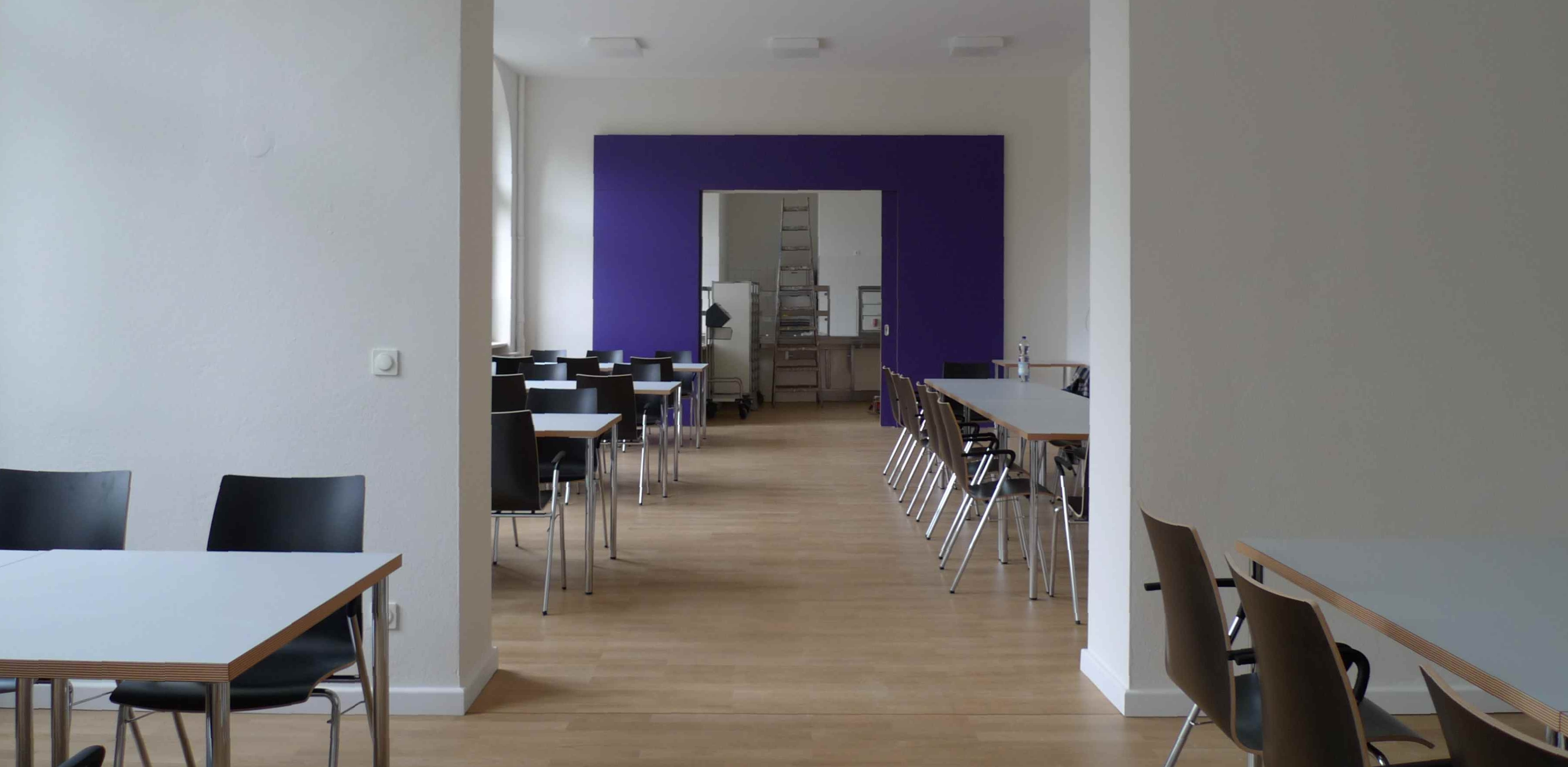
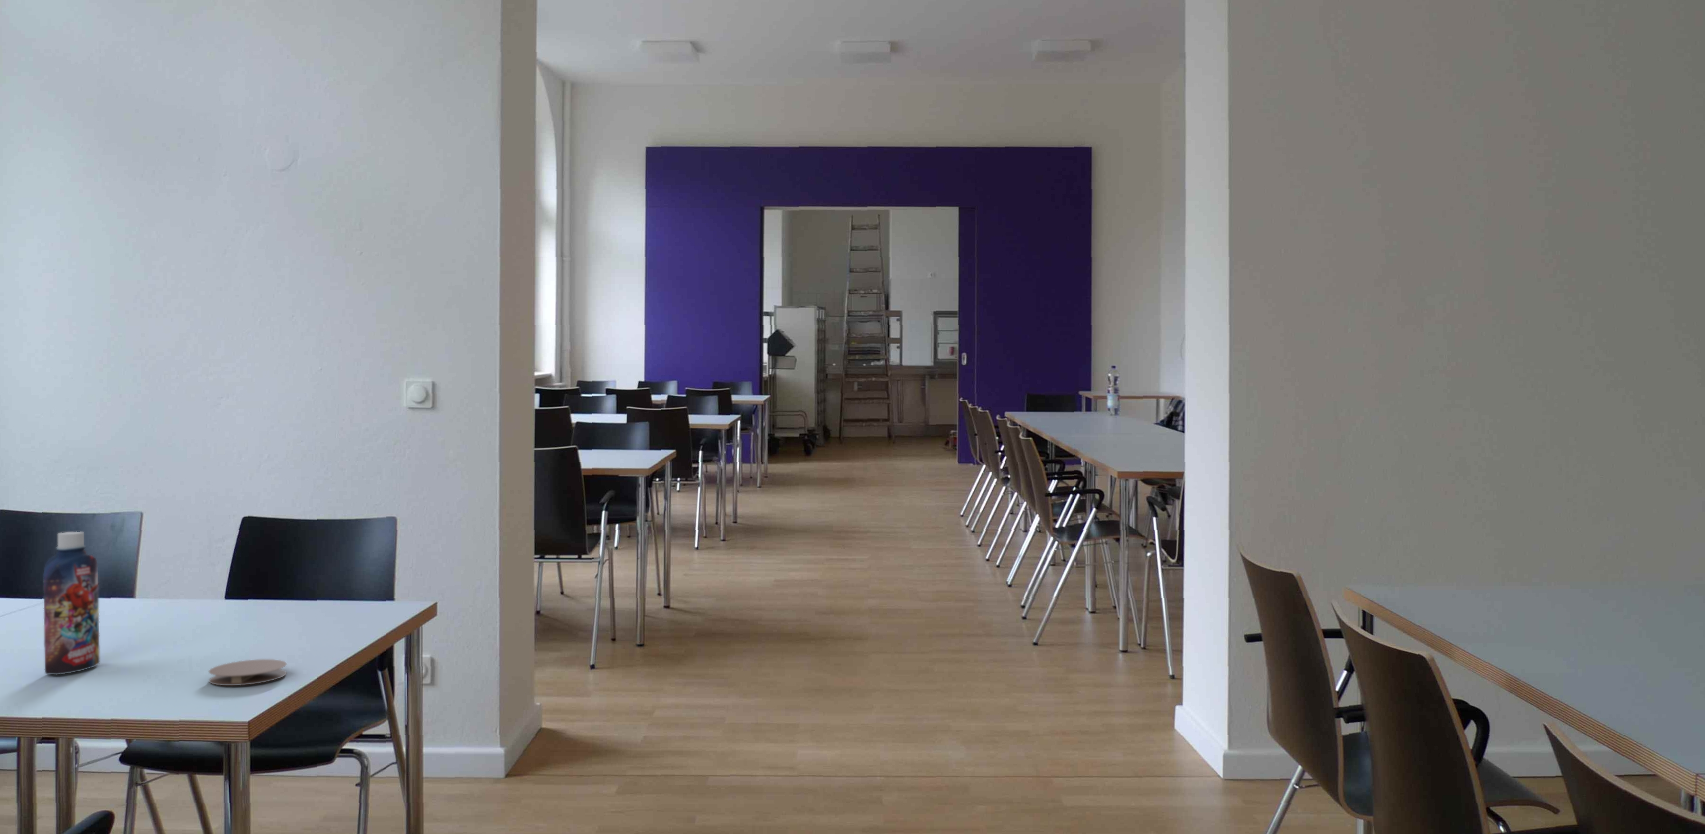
+ coaster [209,659,287,686]
+ bottle [42,531,100,675]
